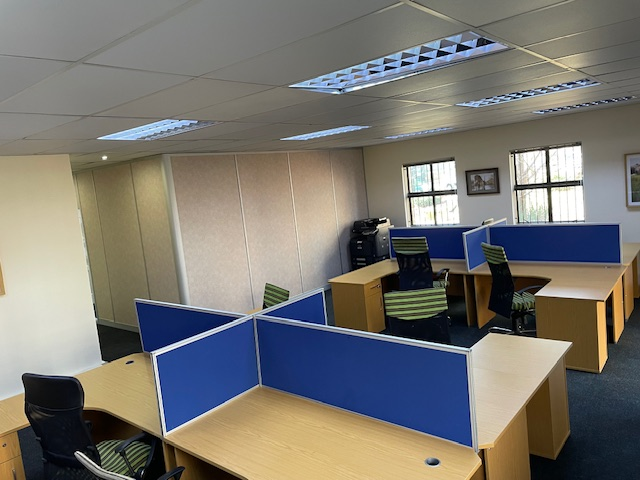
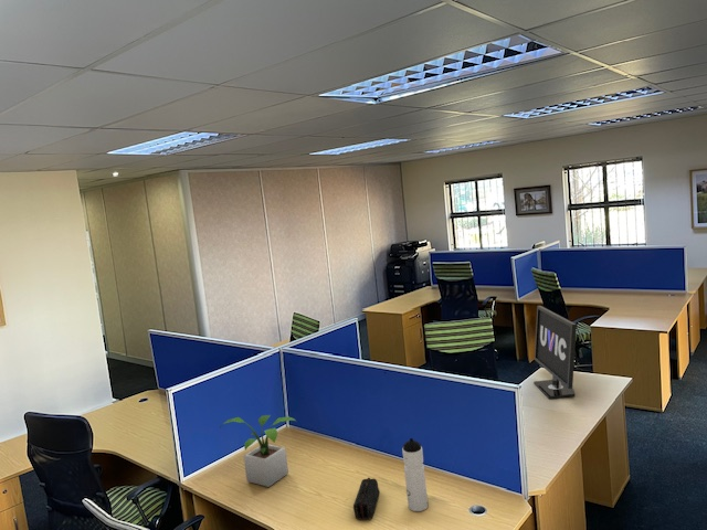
+ potted plant [219,414,296,488]
+ pencil case [352,477,380,521]
+ monitor [532,305,578,400]
+ water bottle [401,437,429,512]
